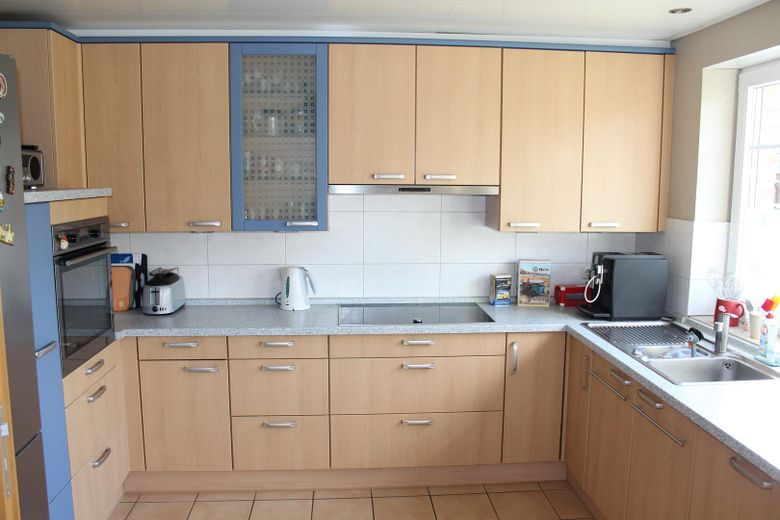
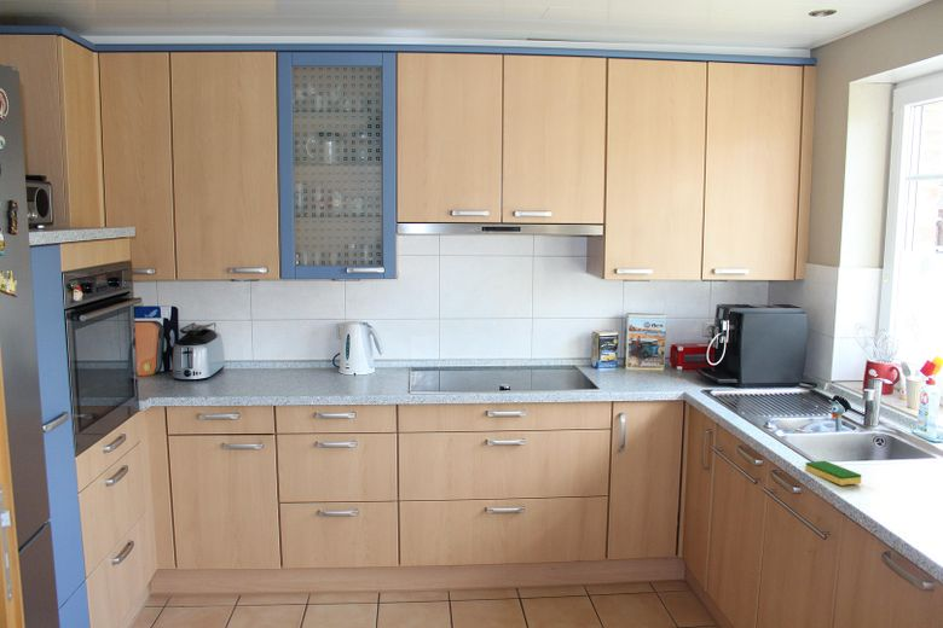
+ dish sponge [804,460,863,487]
